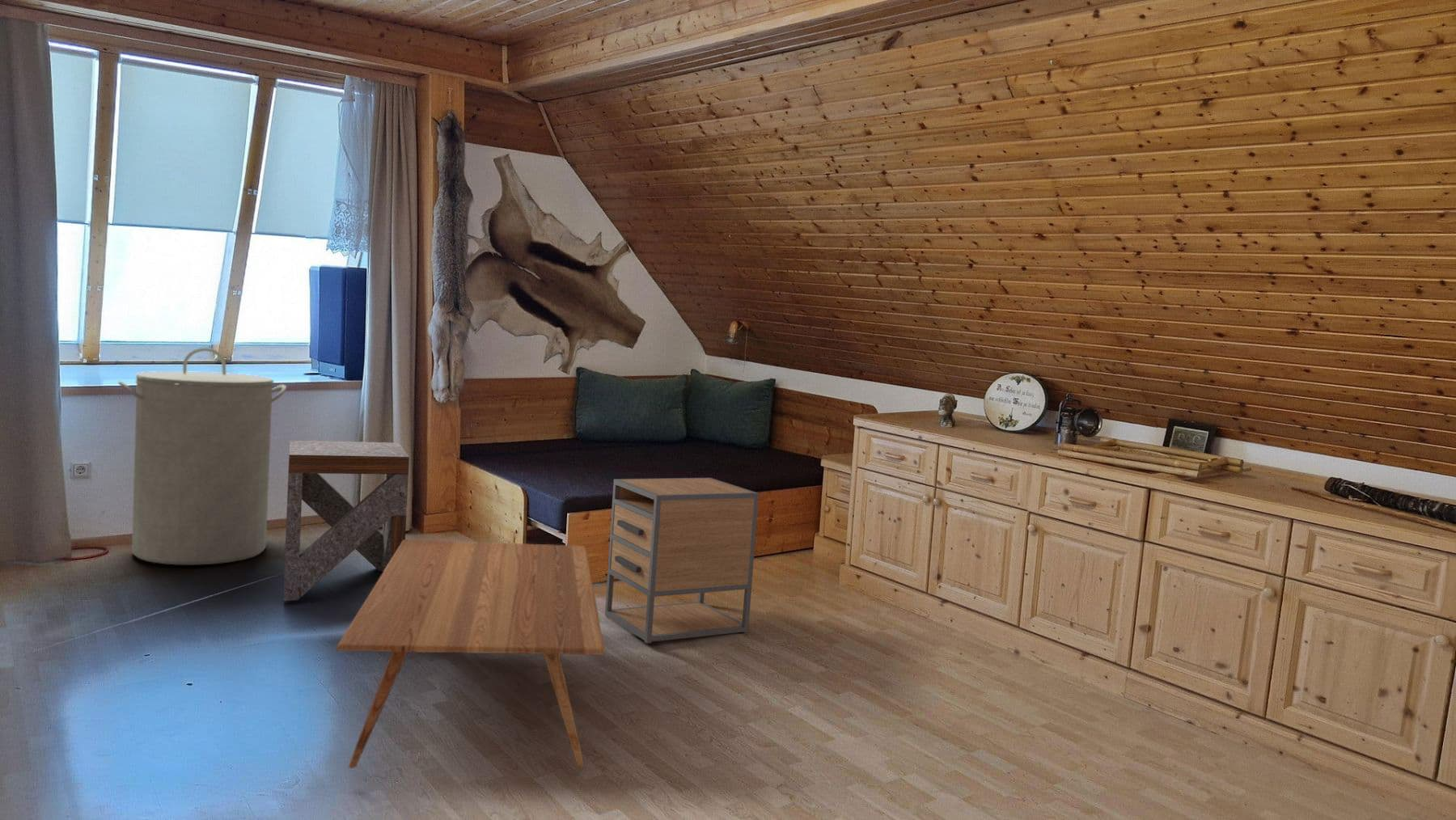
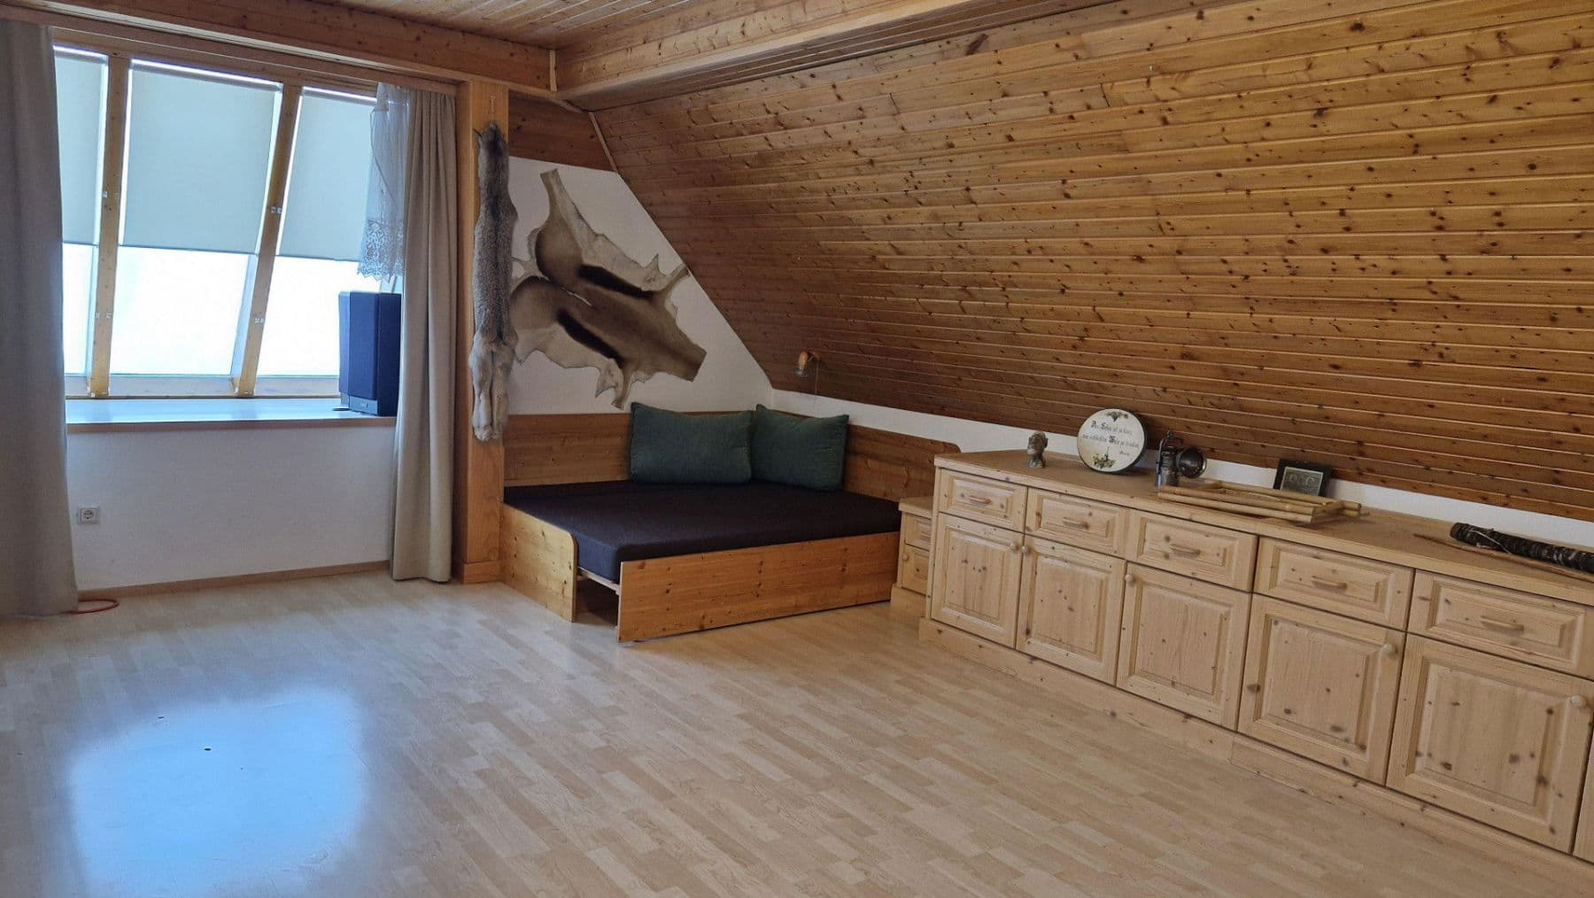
- laundry hamper [117,347,287,565]
- side table [283,439,410,602]
- nightstand [604,477,760,645]
- coffee table [336,539,606,769]
